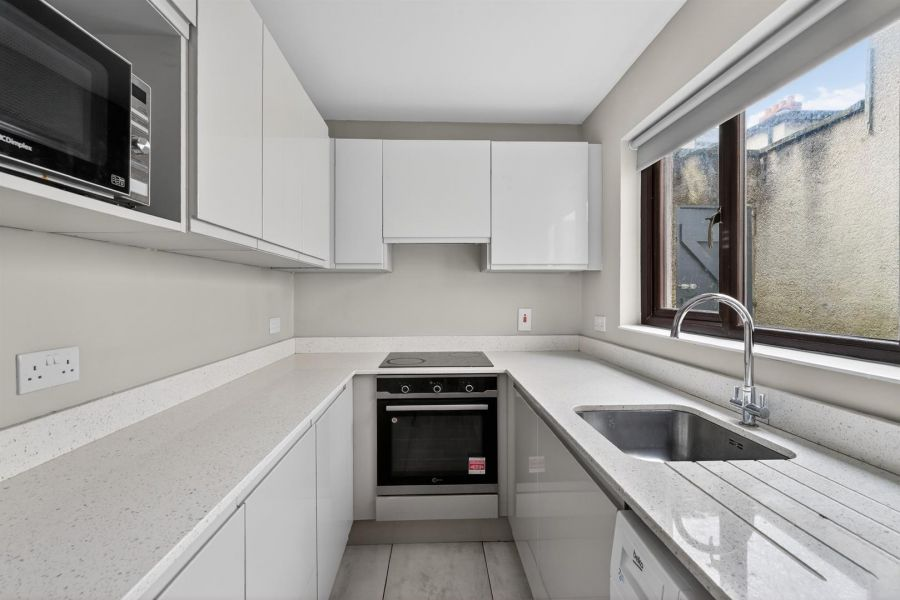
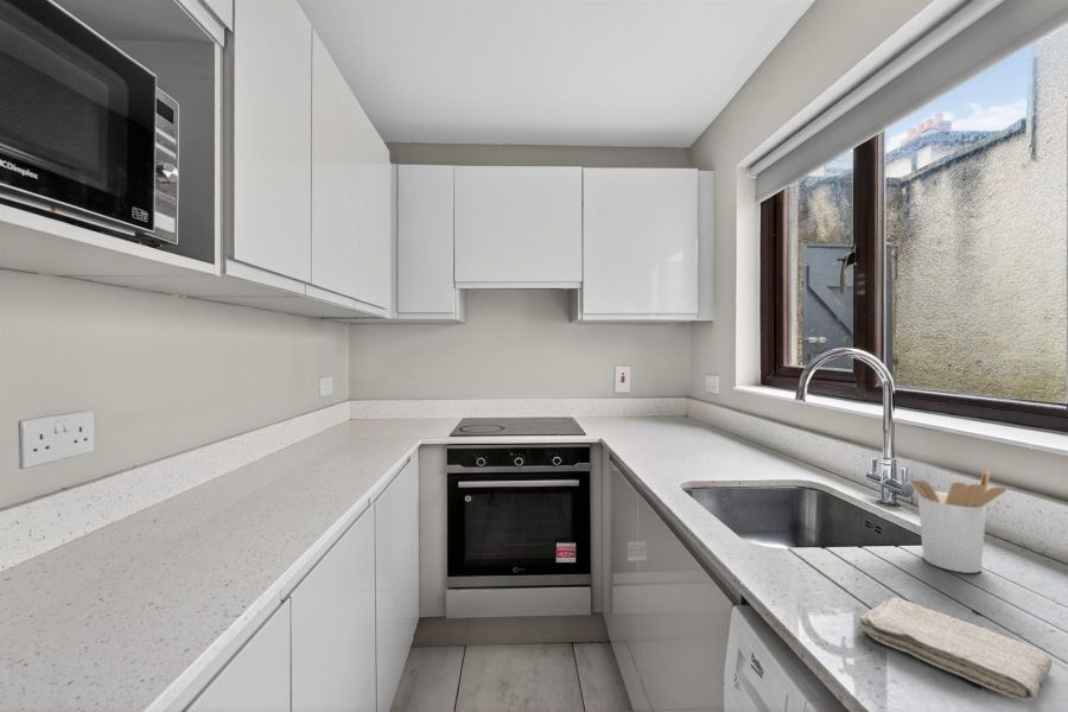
+ washcloth [858,596,1054,703]
+ utensil holder [909,469,1007,574]
